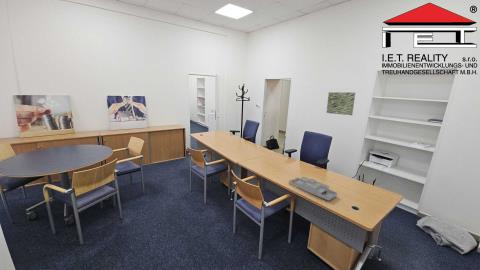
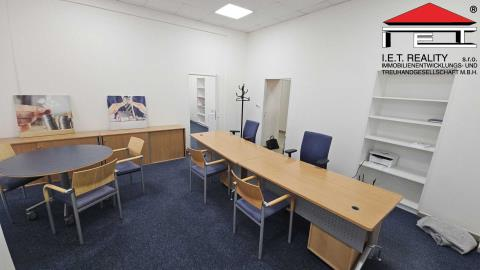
- wall art [325,91,356,116]
- desk organizer [288,176,338,202]
